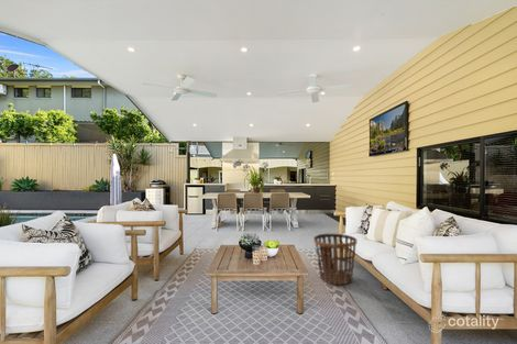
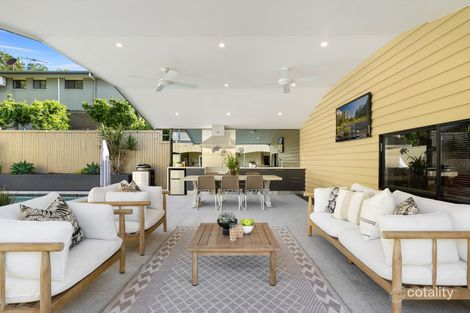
- basket [314,233,358,286]
